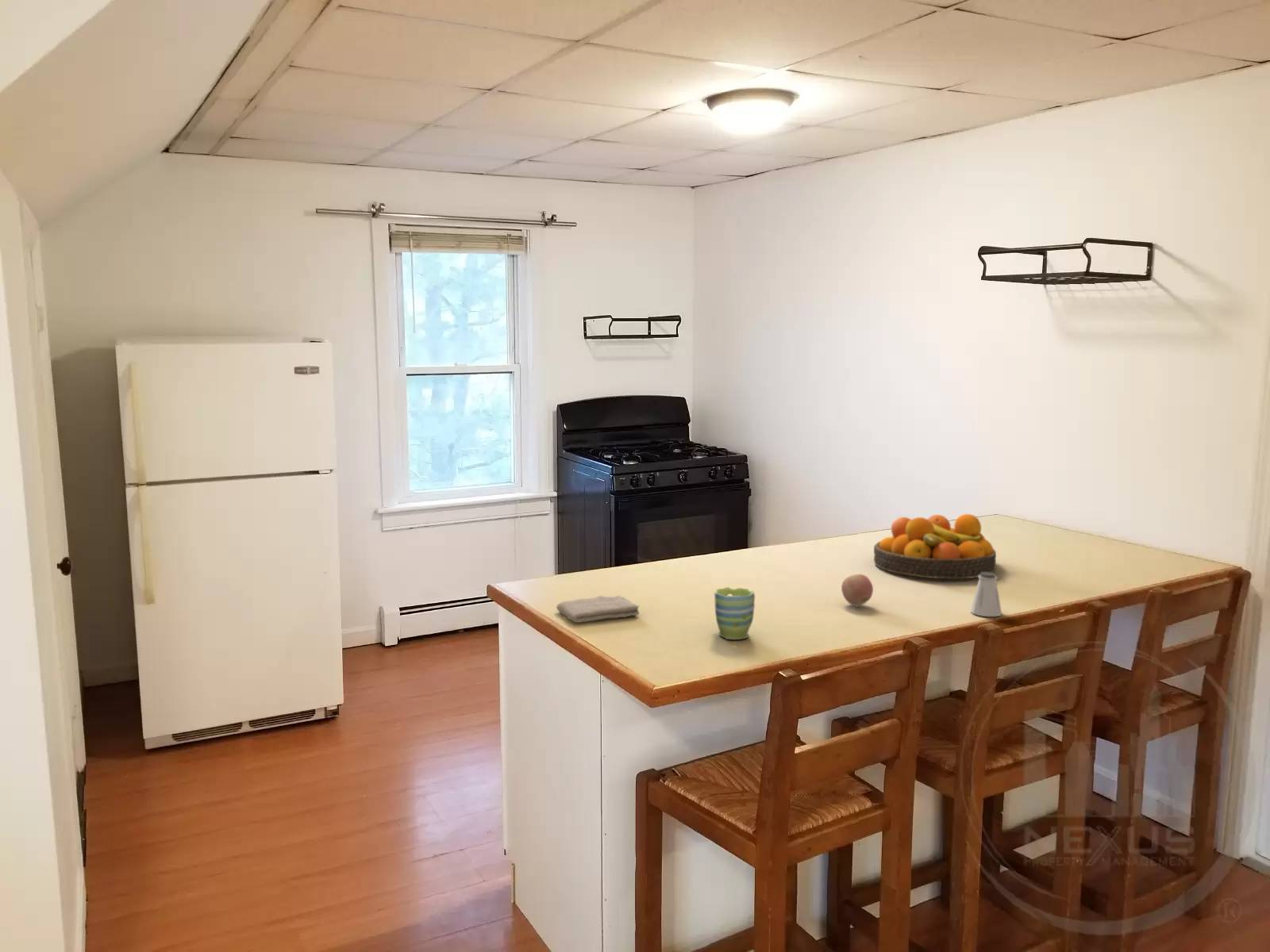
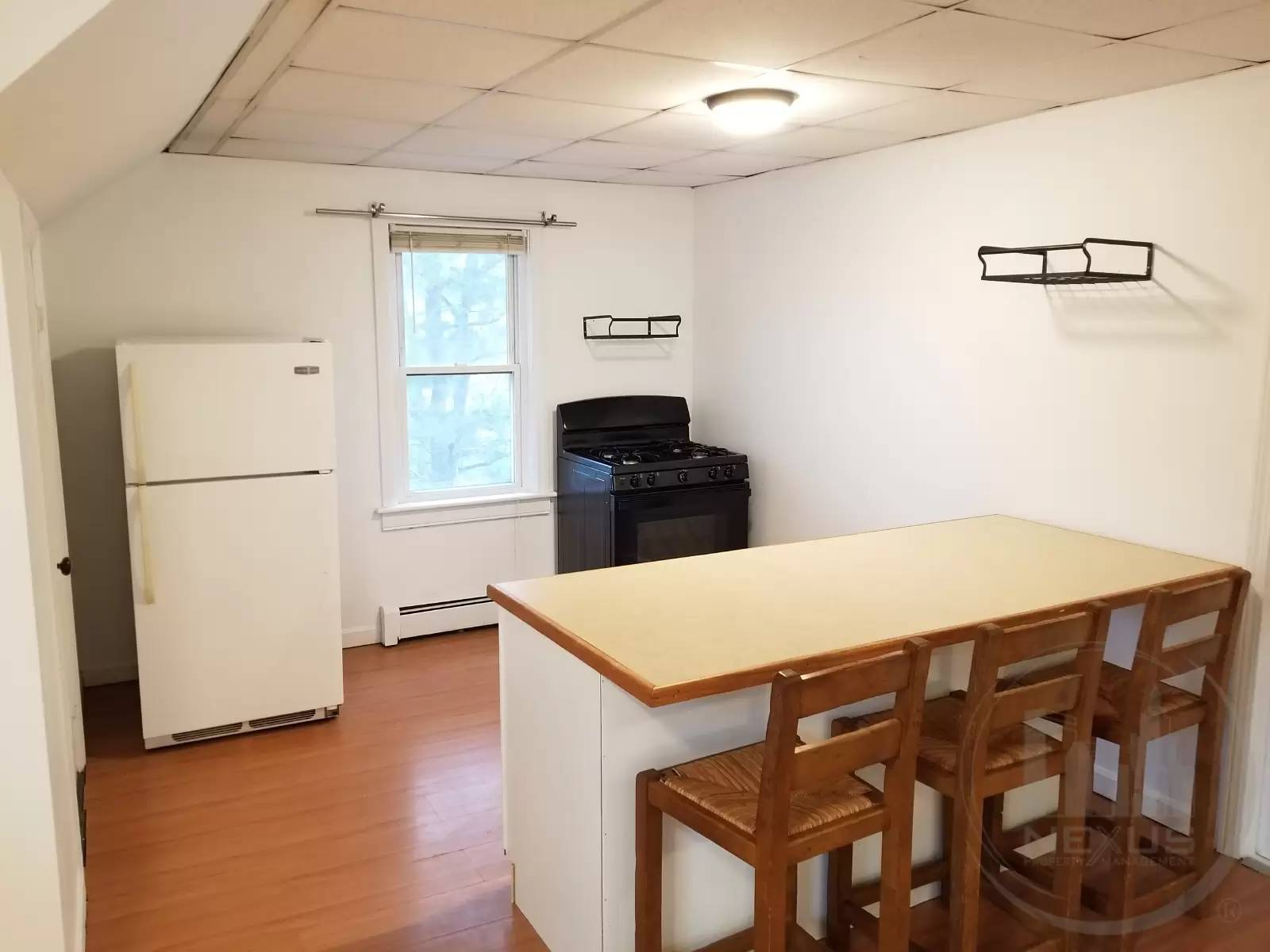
- washcloth [556,595,640,624]
- mug [714,586,756,640]
- apple [841,574,874,607]
- fruit bowl [873,513,997,580]
- saltshaker [970,572,1003,617]
